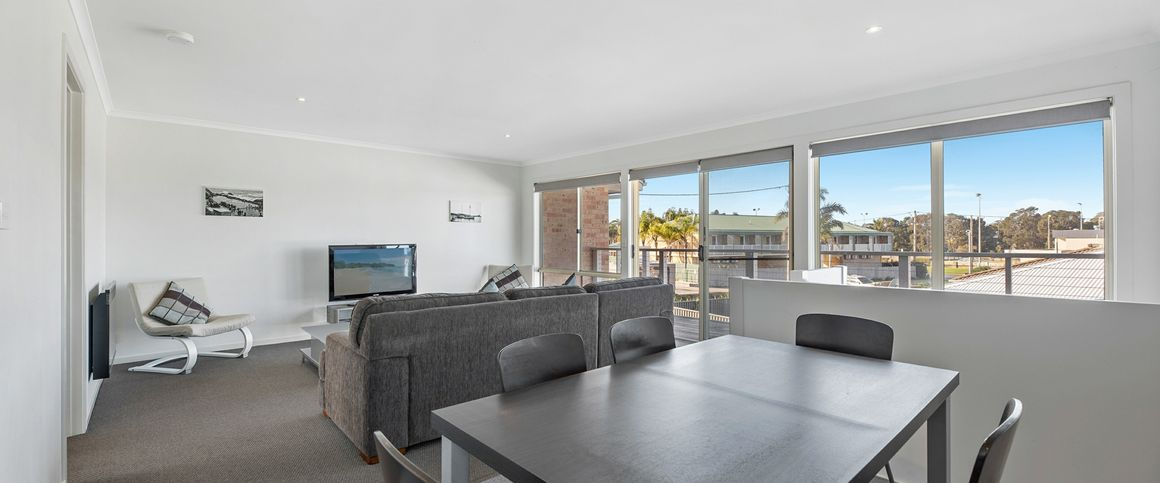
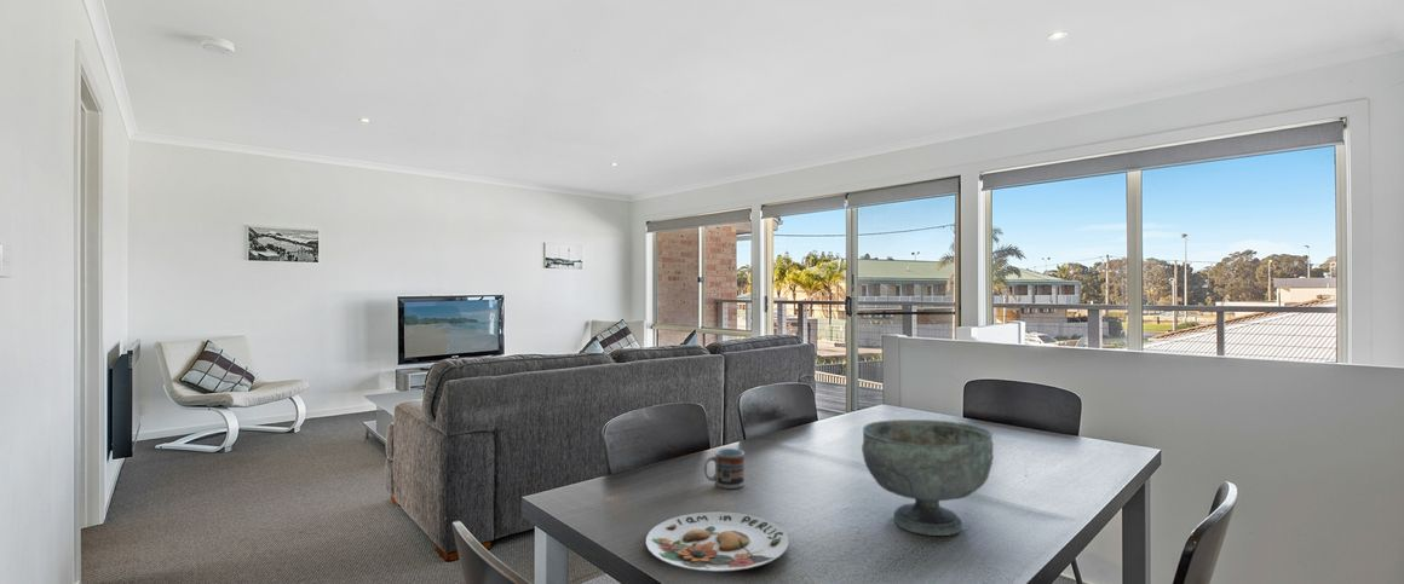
+ plate [645,510,790,572]
+ cup [703,447,746,490]
+ decorative bowl [861,418,995,537]
